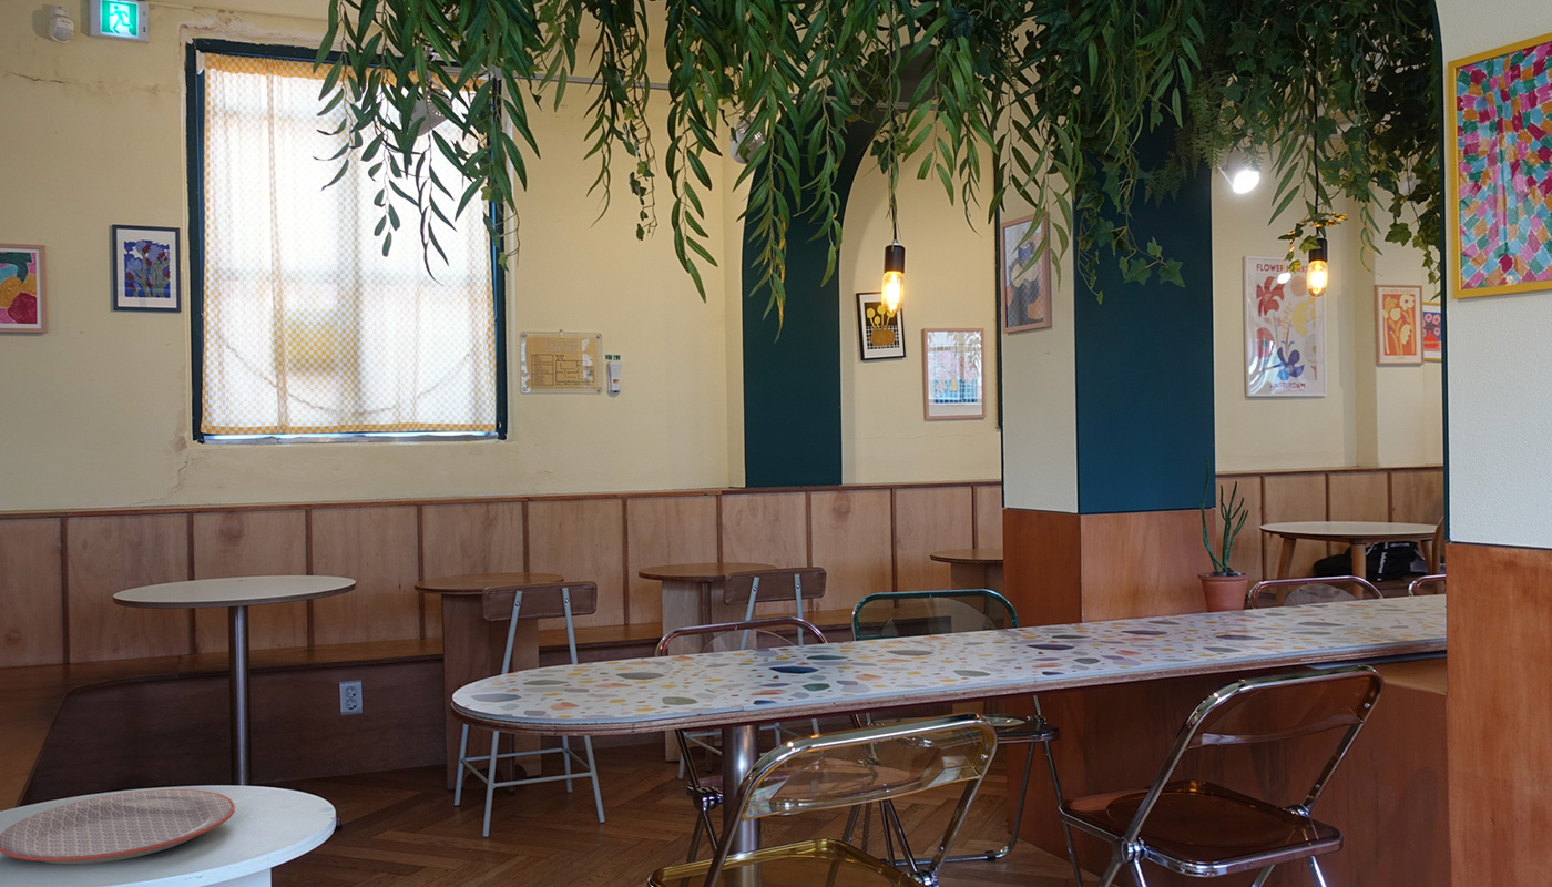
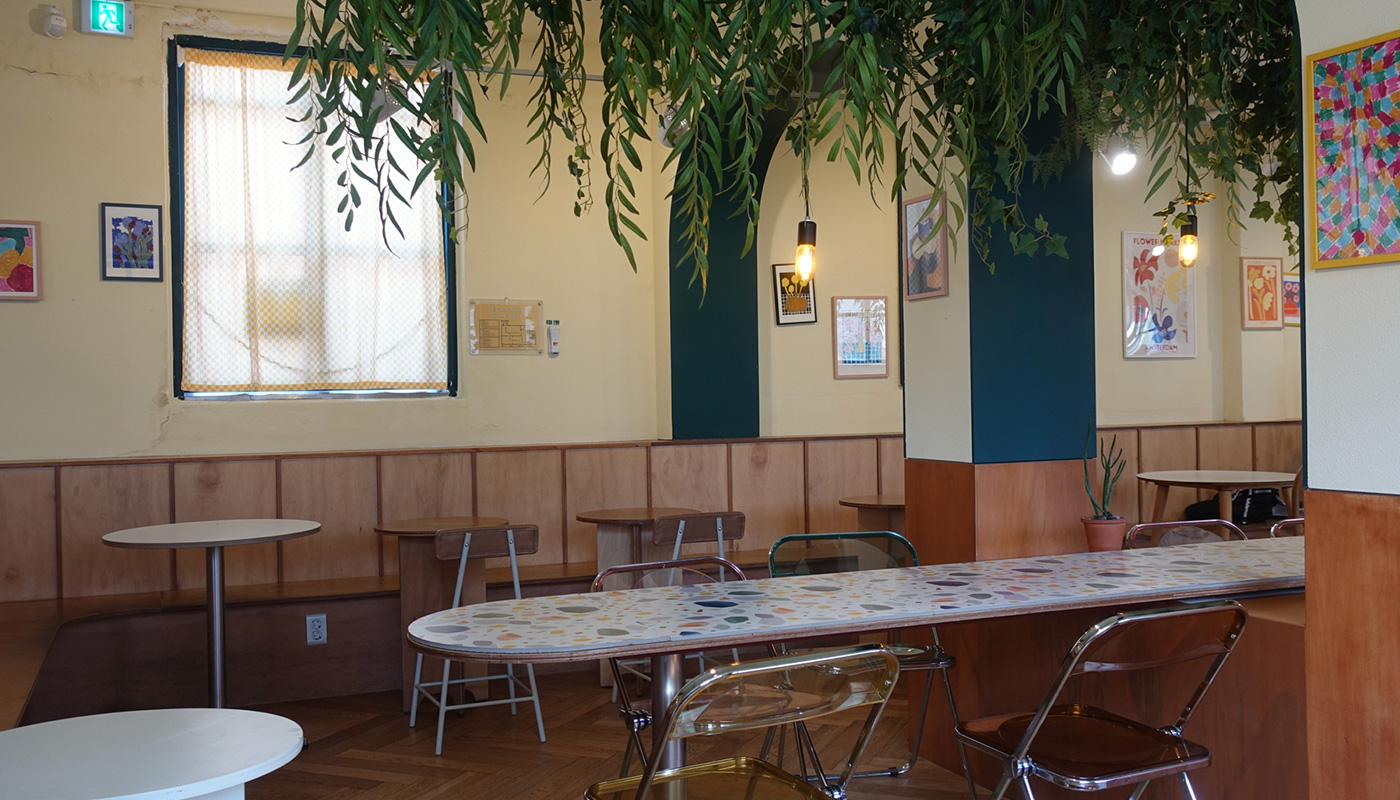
- plate [0,788,236,865]
